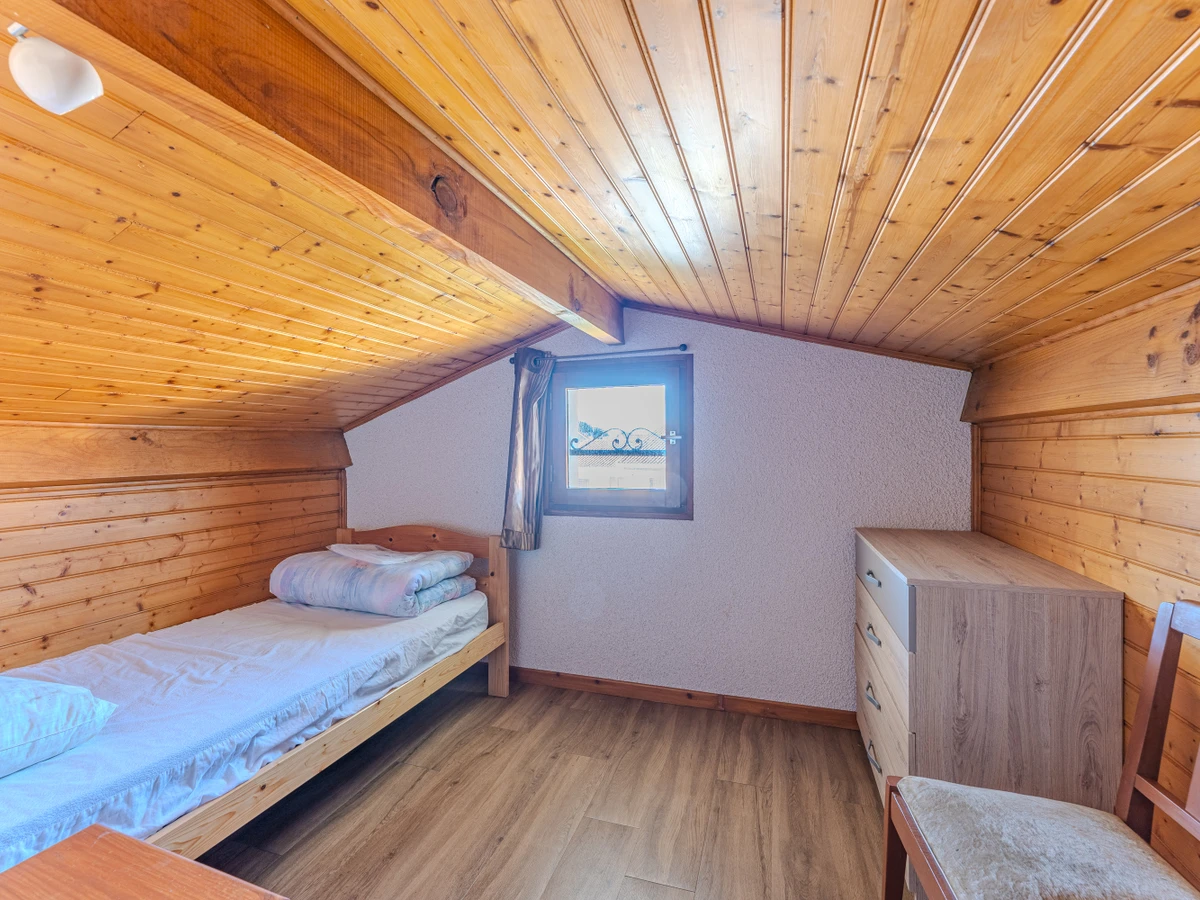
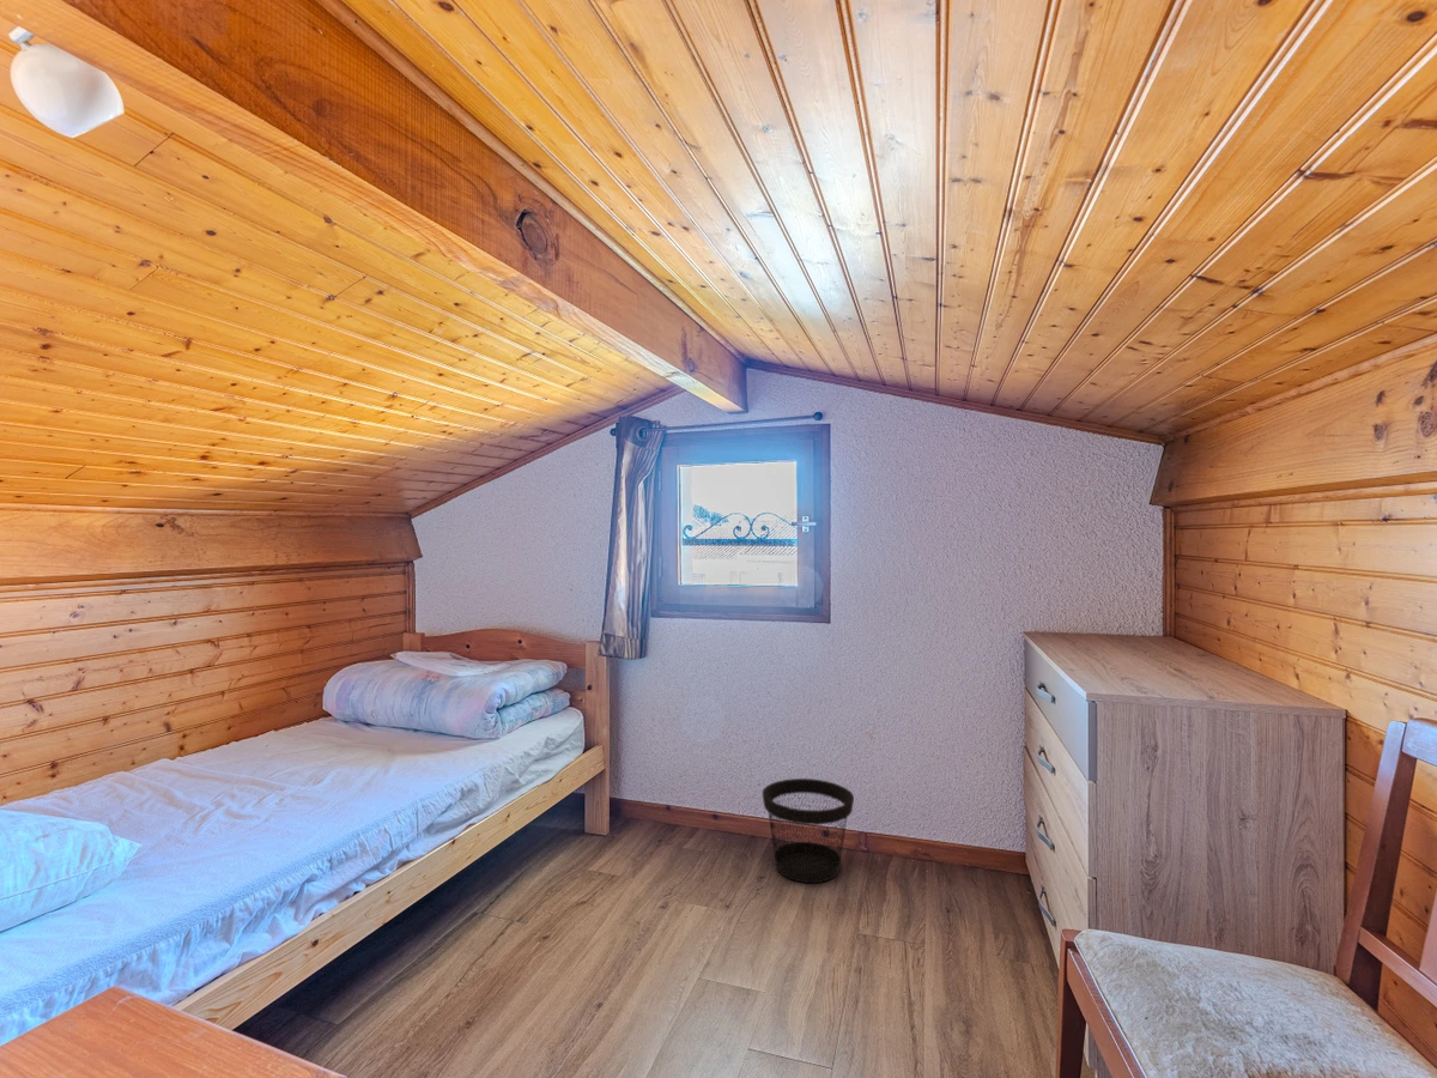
+ wastebasket [762,777,855,884]
